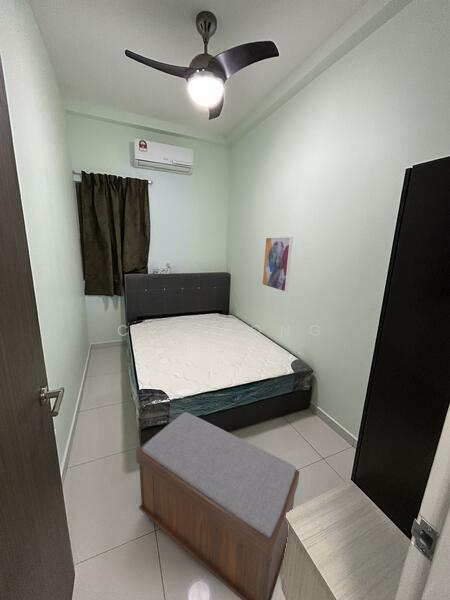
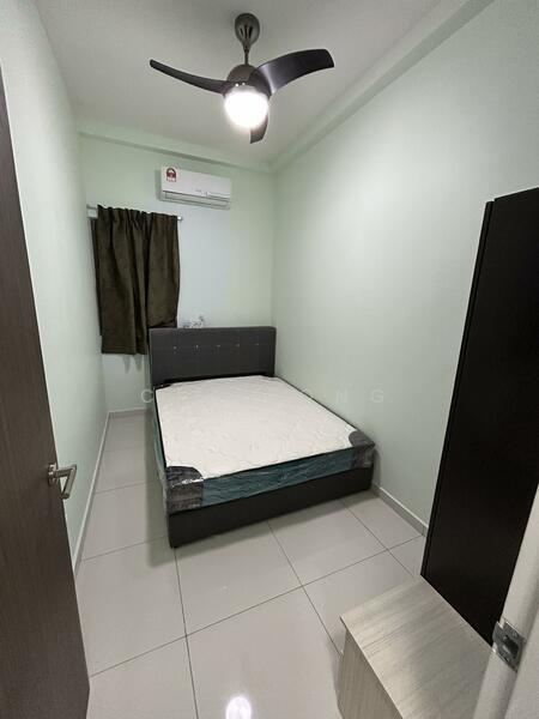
- wall art [261,236,294,293]
- bench [135,411,301,600]
